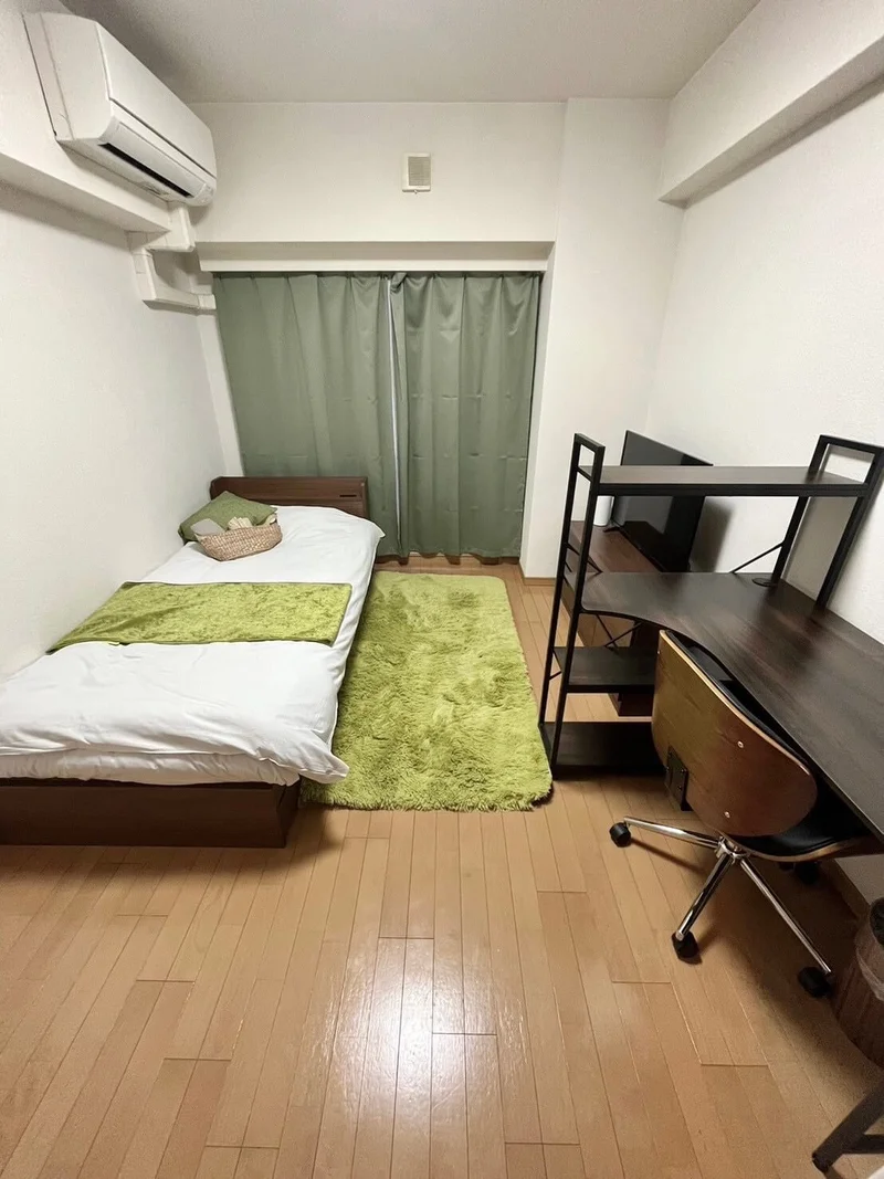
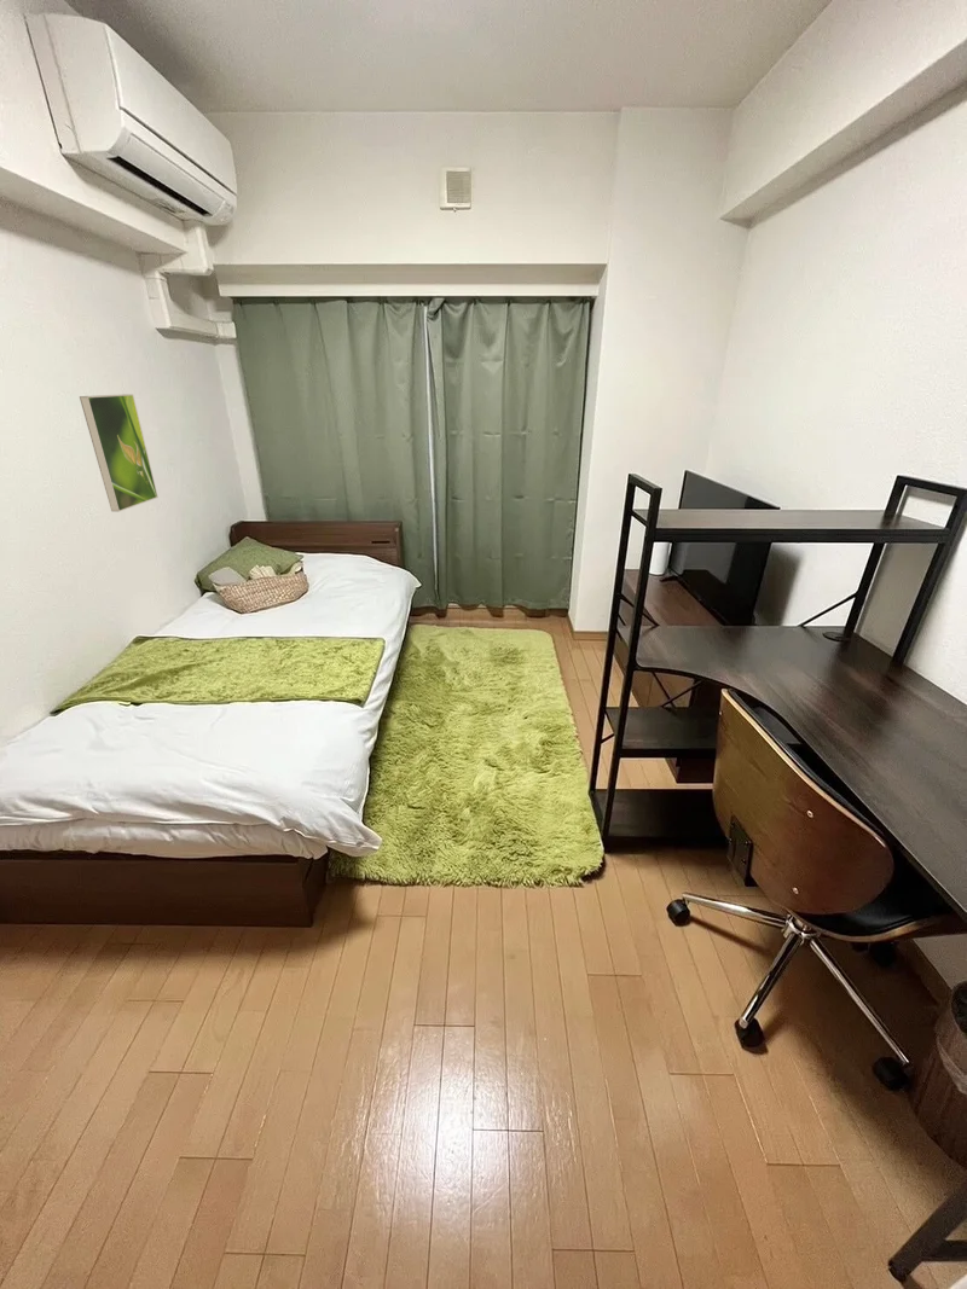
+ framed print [79,393,160,512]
